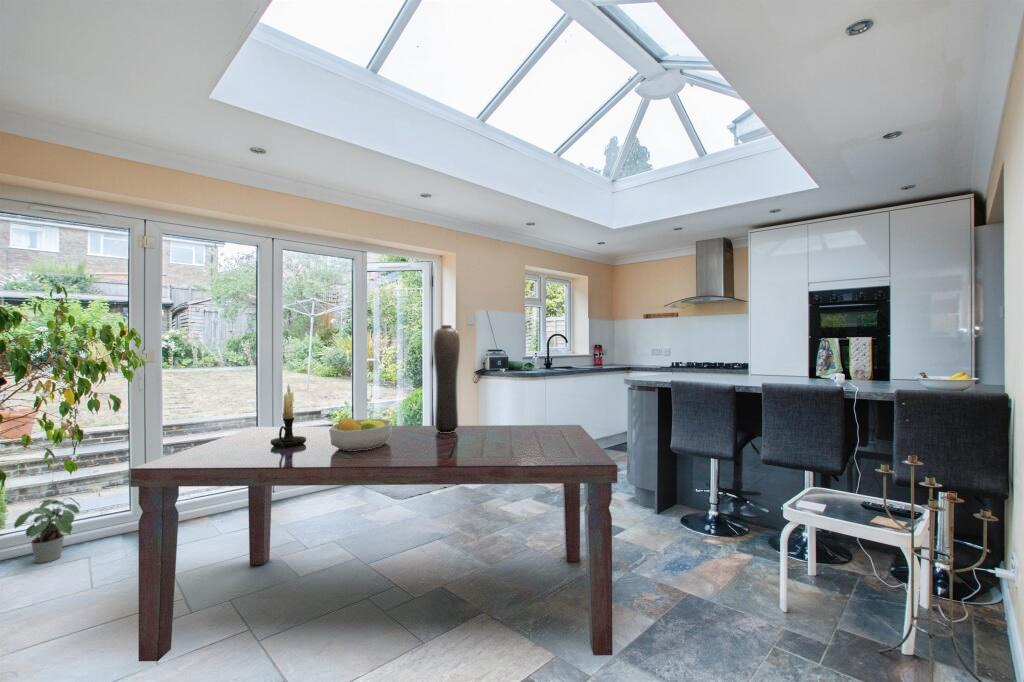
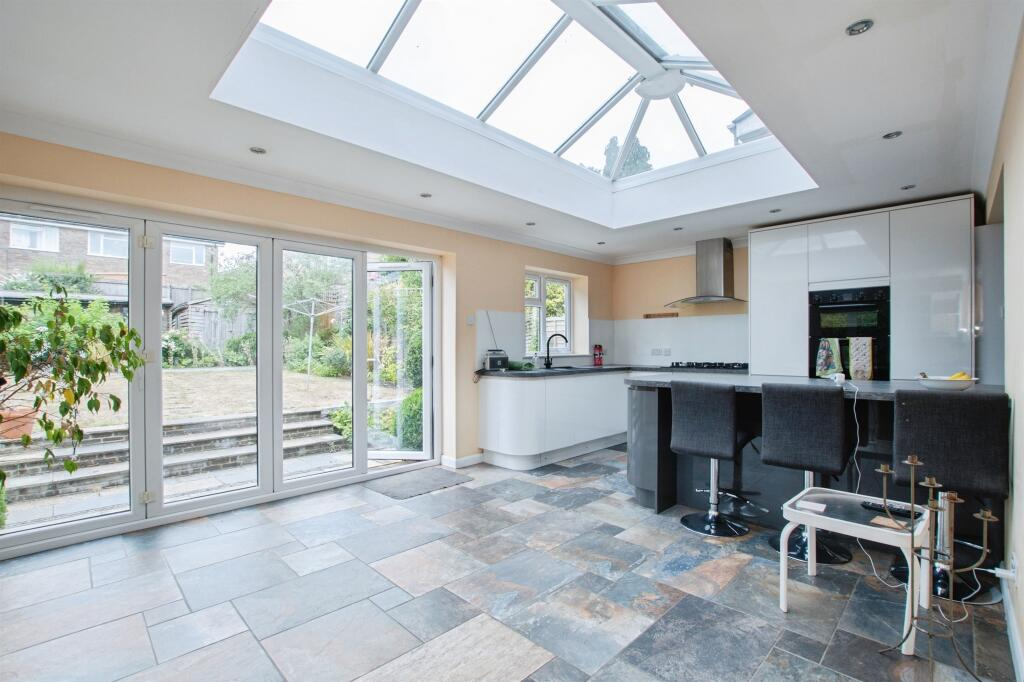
- vase [431,324,461,433]
- candle holder [271,383,306,448]
- potted plant [13,497,82,564]
- dining table [129,424,618,662]
- fruit bowl [329,417,393,451]
